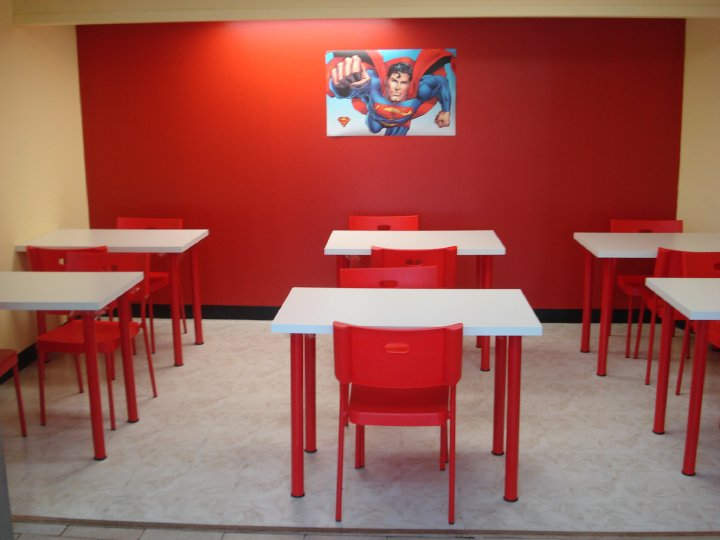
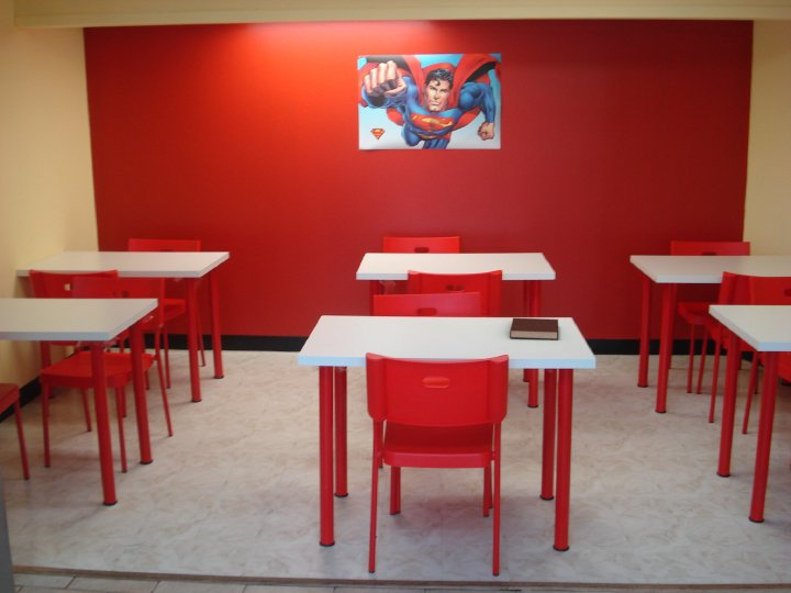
+ notebook [509,317,559,340]
